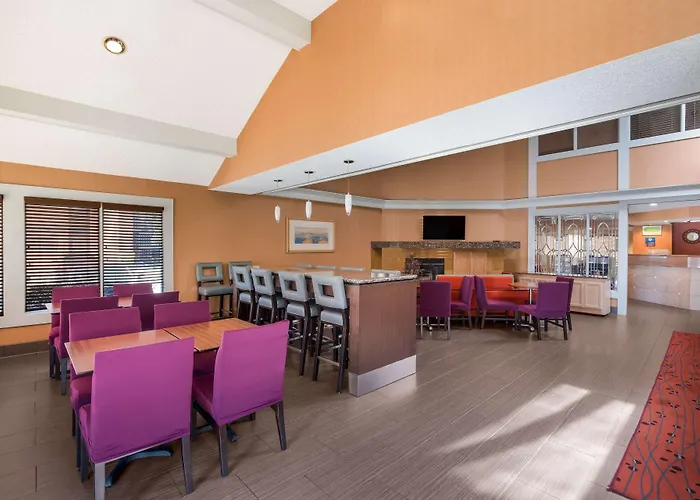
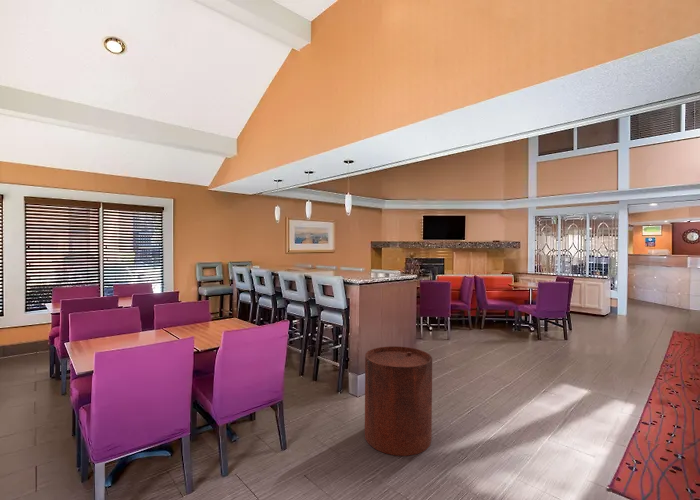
+ trash can [364,345,433,457]
